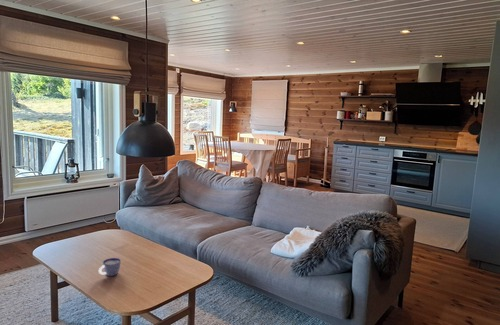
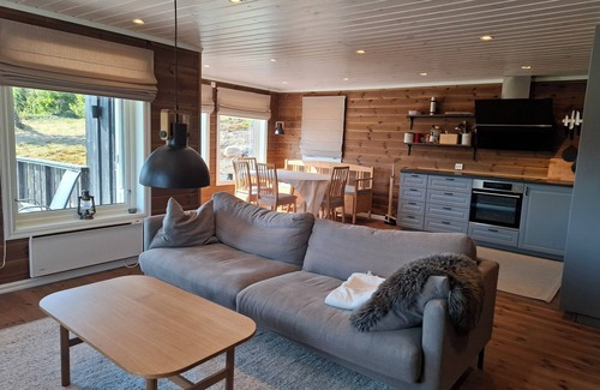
- cup [98,257,122,277]
